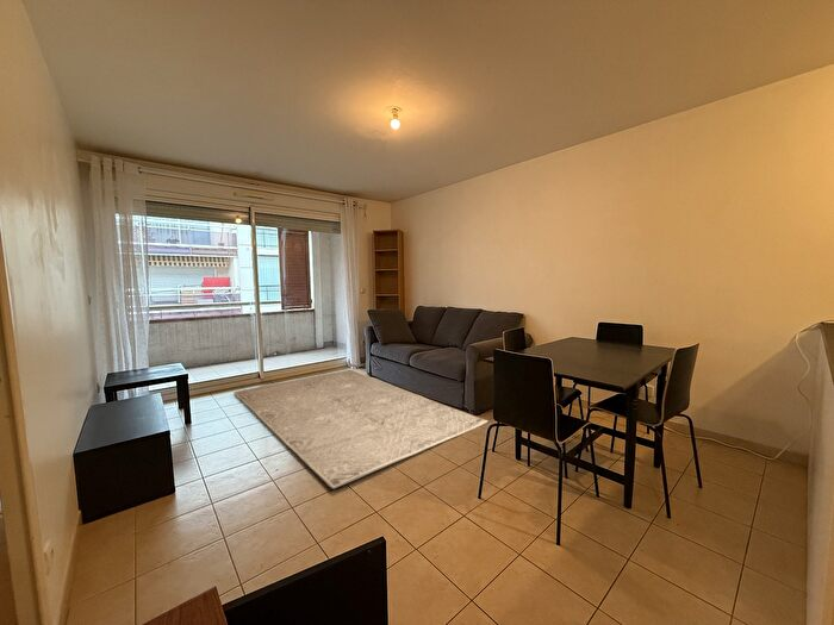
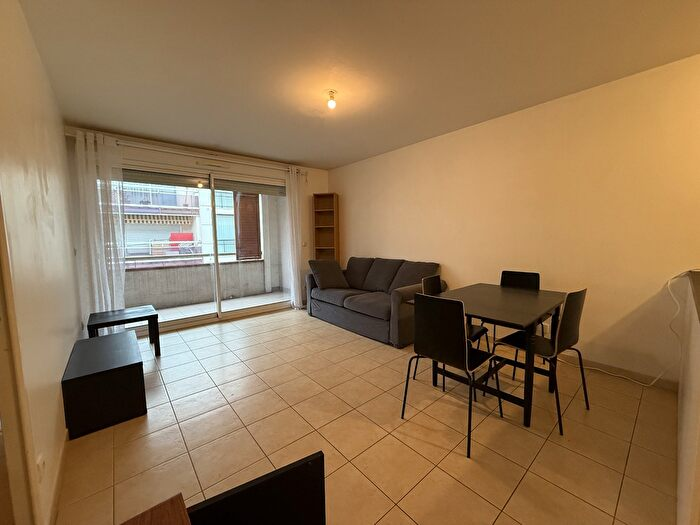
- rug [232,369,490,490]
